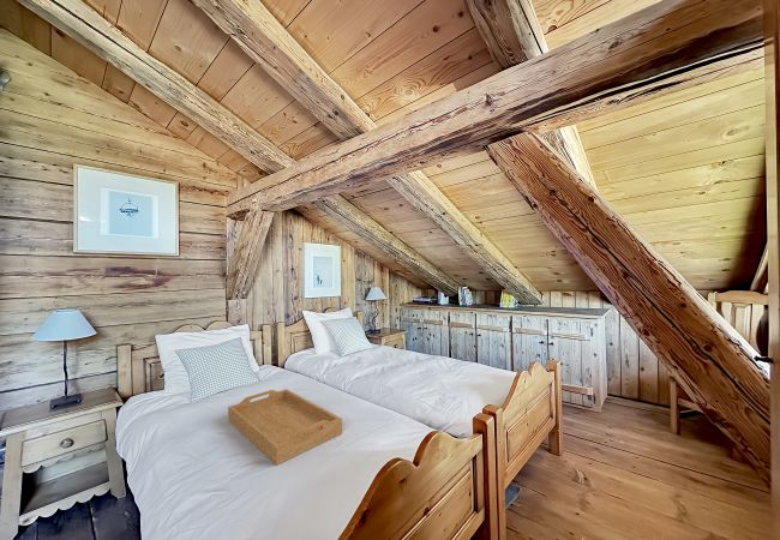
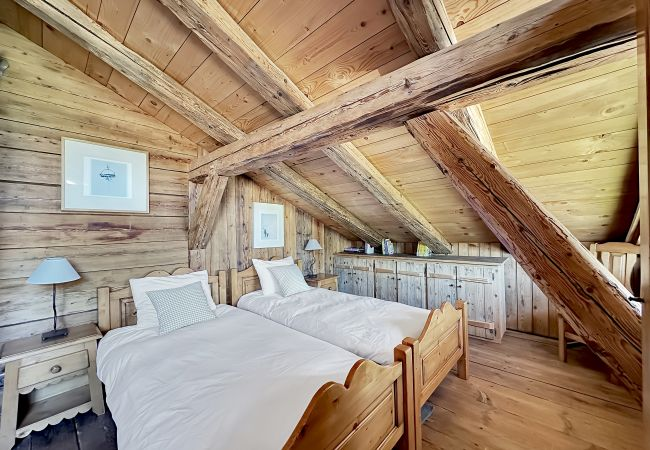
- serving tray [227,388,343,466]
